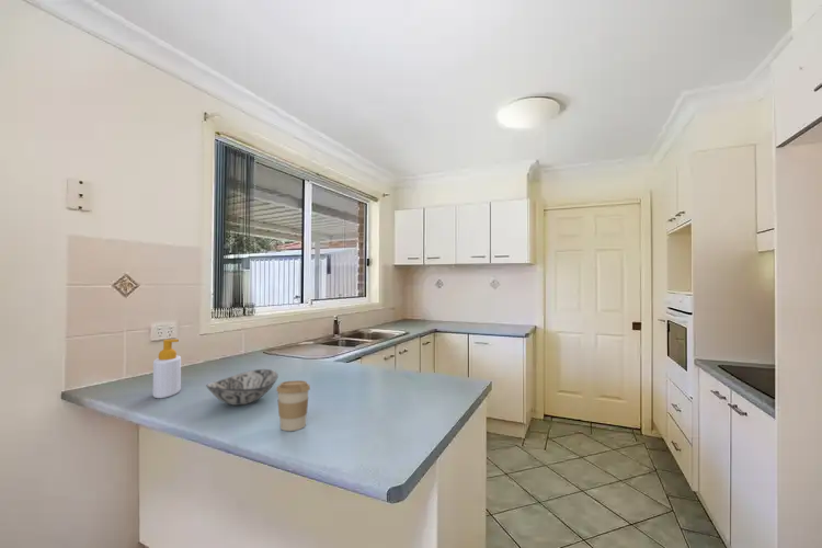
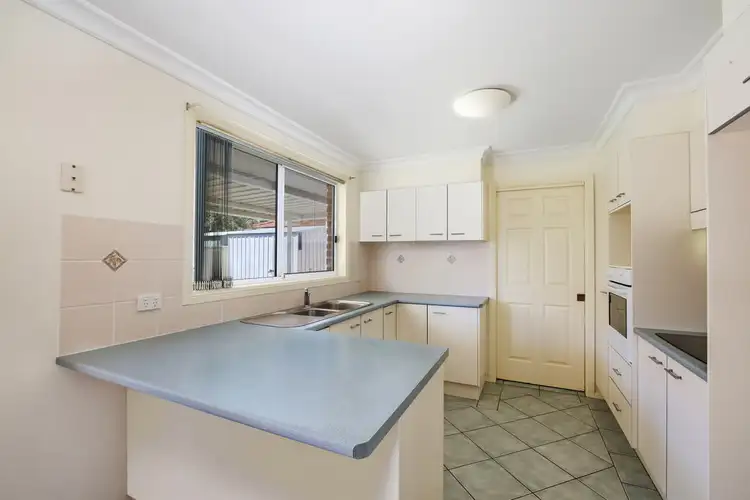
- soap bottle [152,339,182,399]
- coffee cup [275,379,311,432]
- decorative bowl [205,368,279,407]
